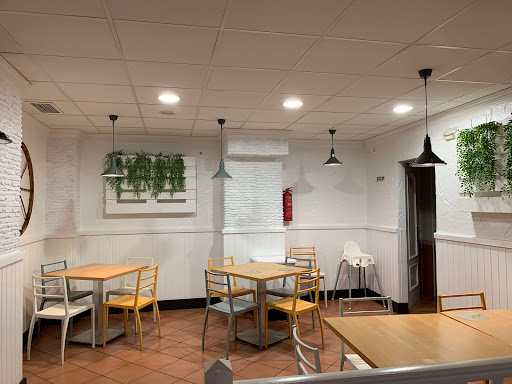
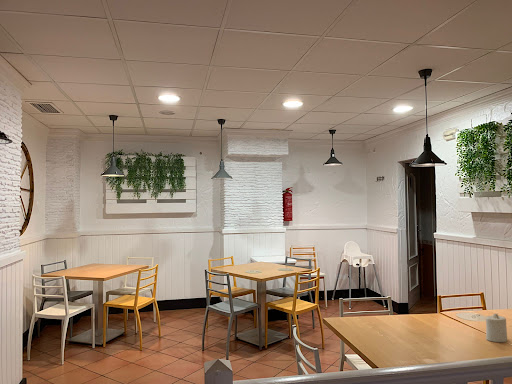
+ candle [485,312,508,343]
